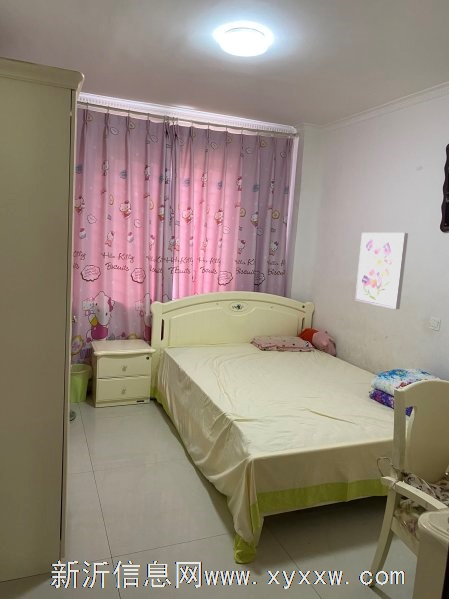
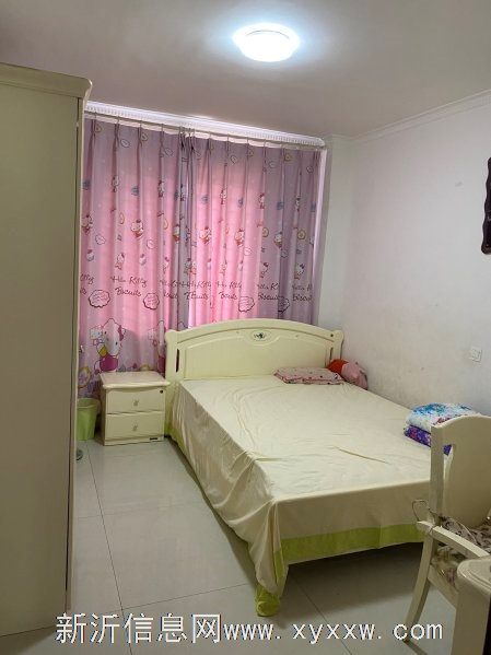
- wall art [354,232,409,310]
